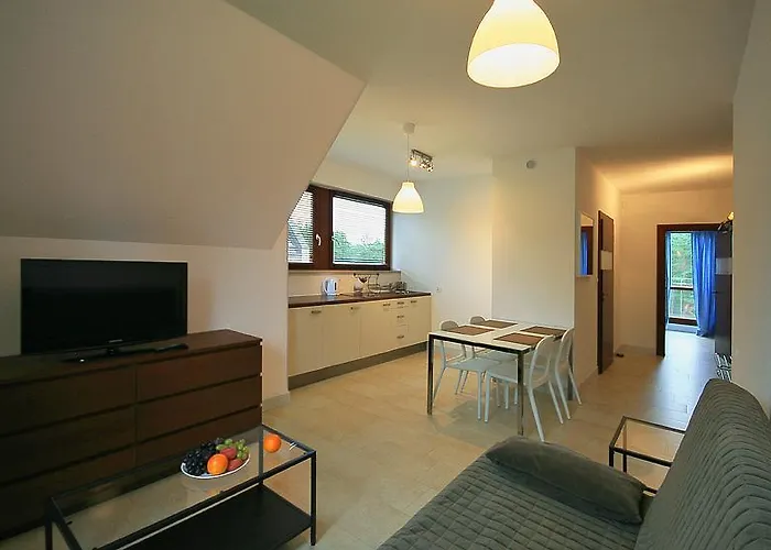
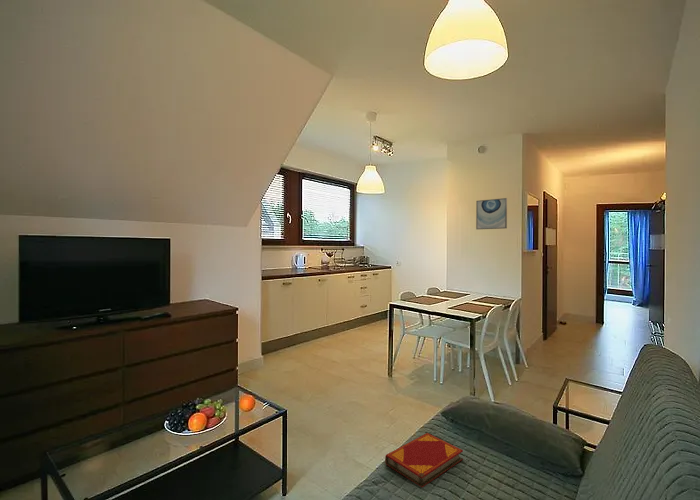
+ hardback book [384,432,464,488]
+ wall art [475,197,508,230]
